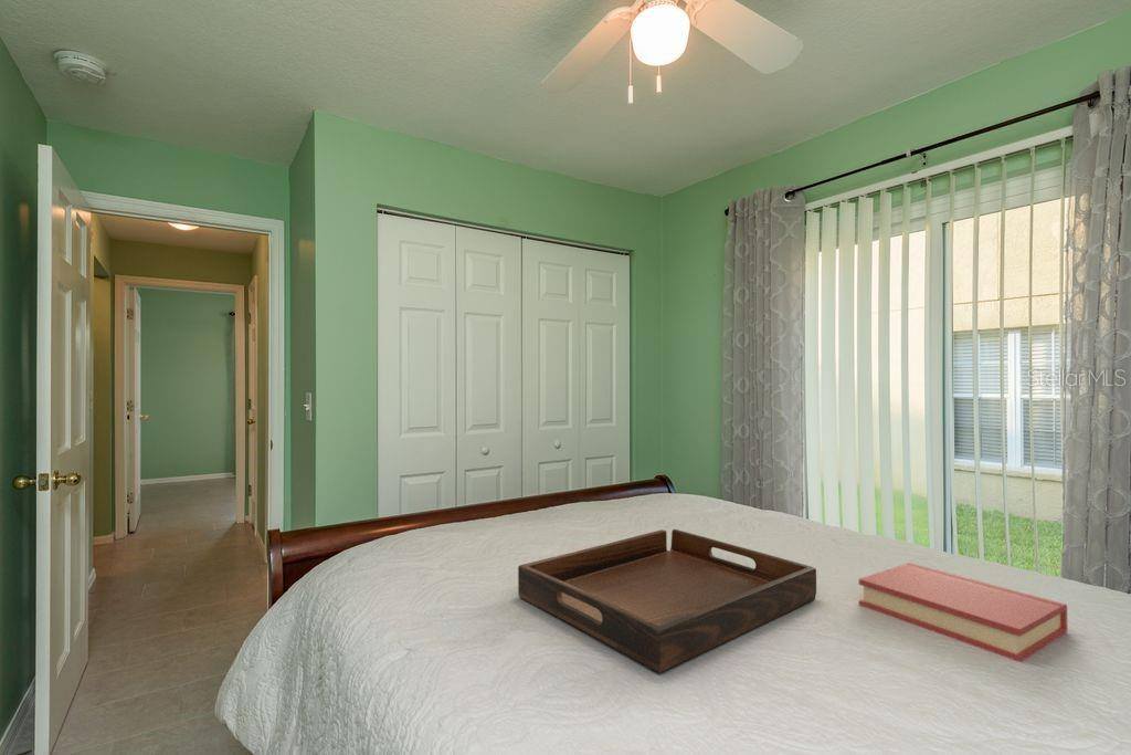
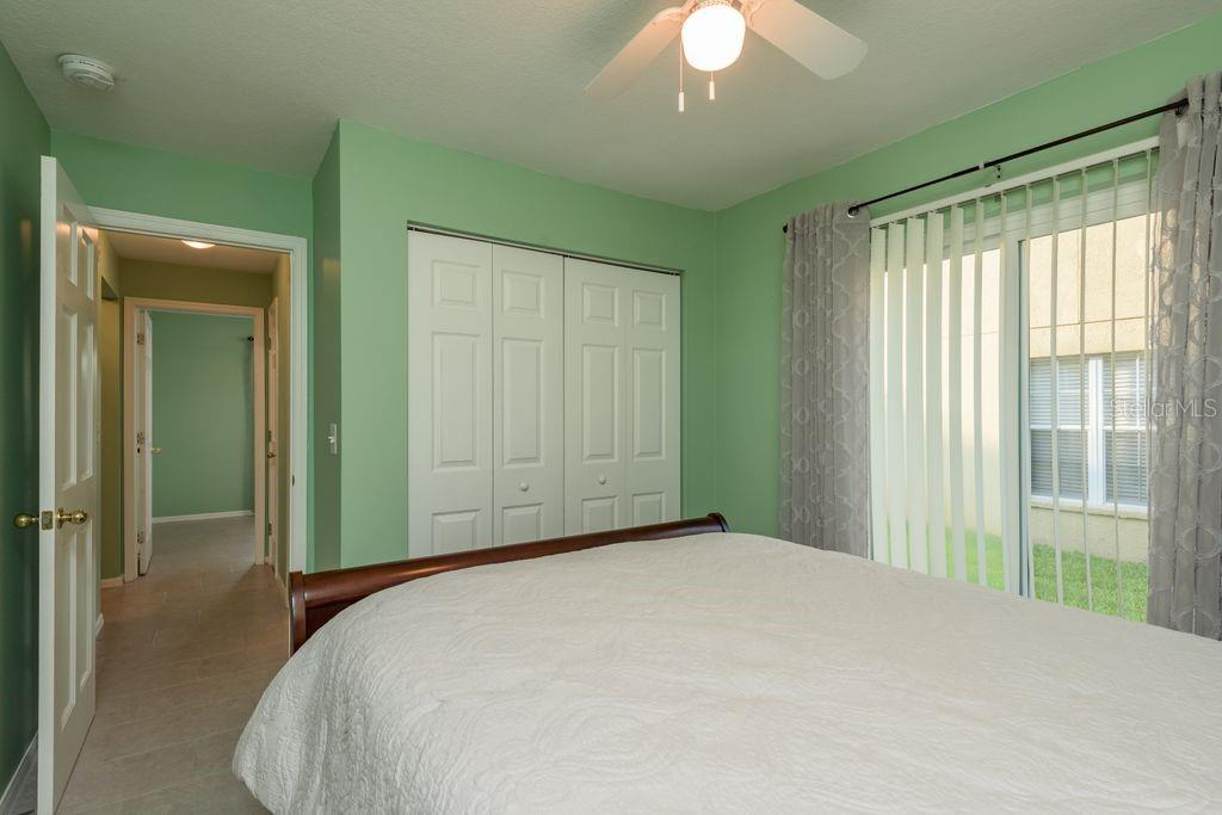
- serving tray [517,528,817,673]
- hardback book [858,562,1068,663]
